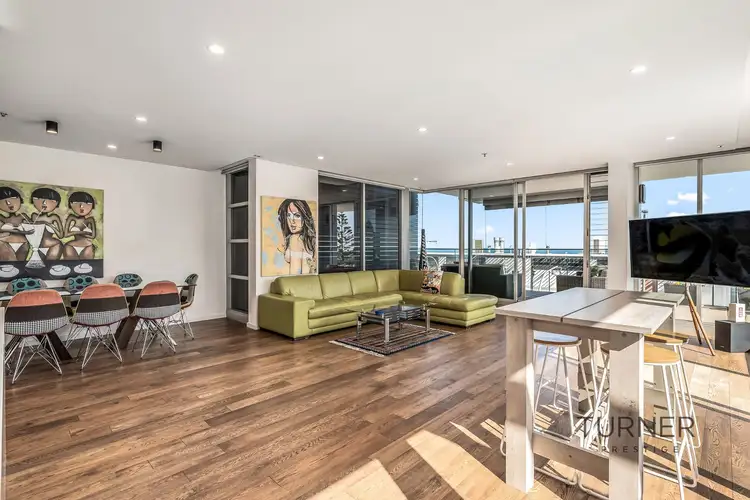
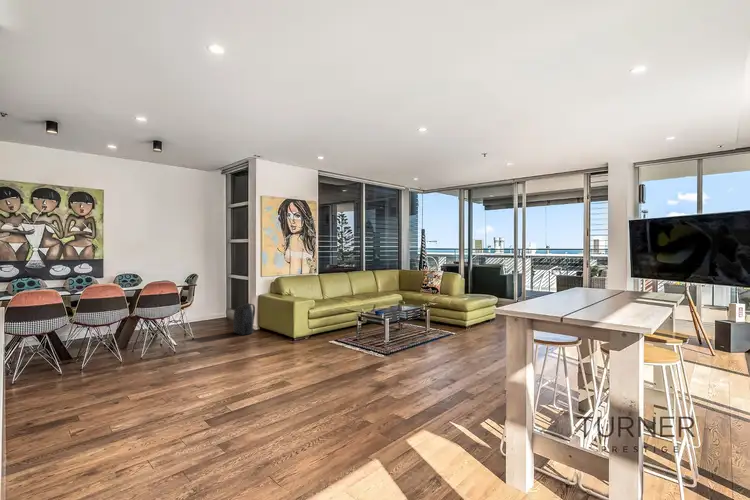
+ backpack [232,301,258,336]
